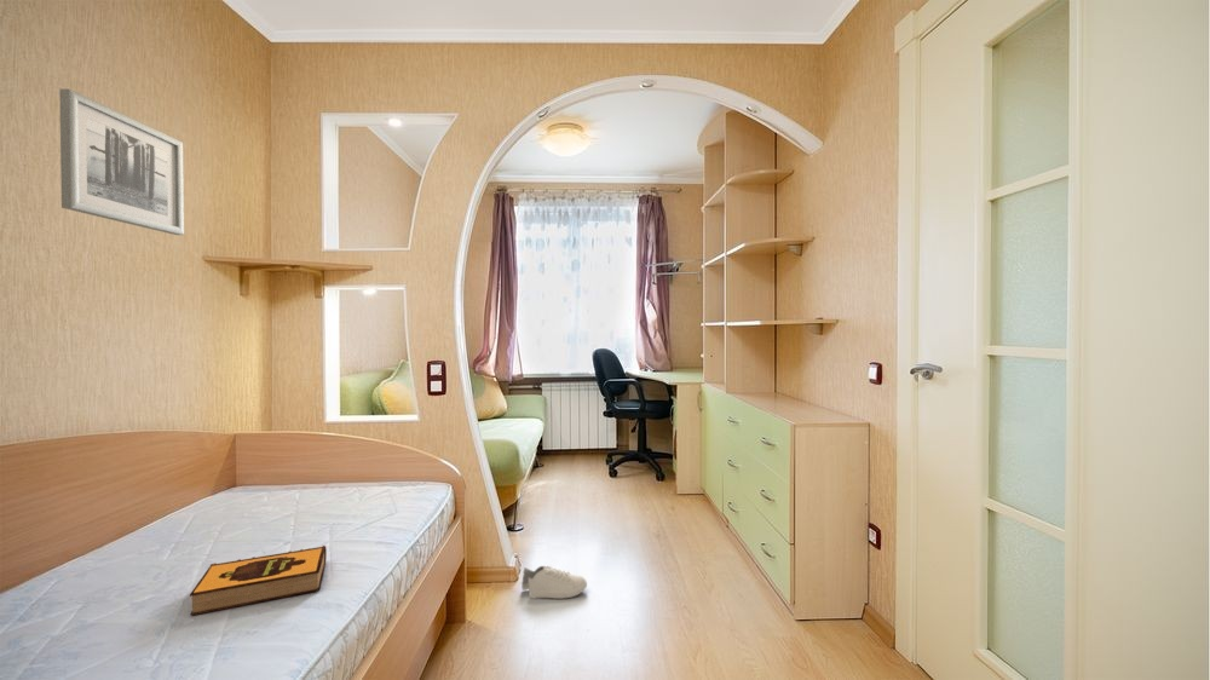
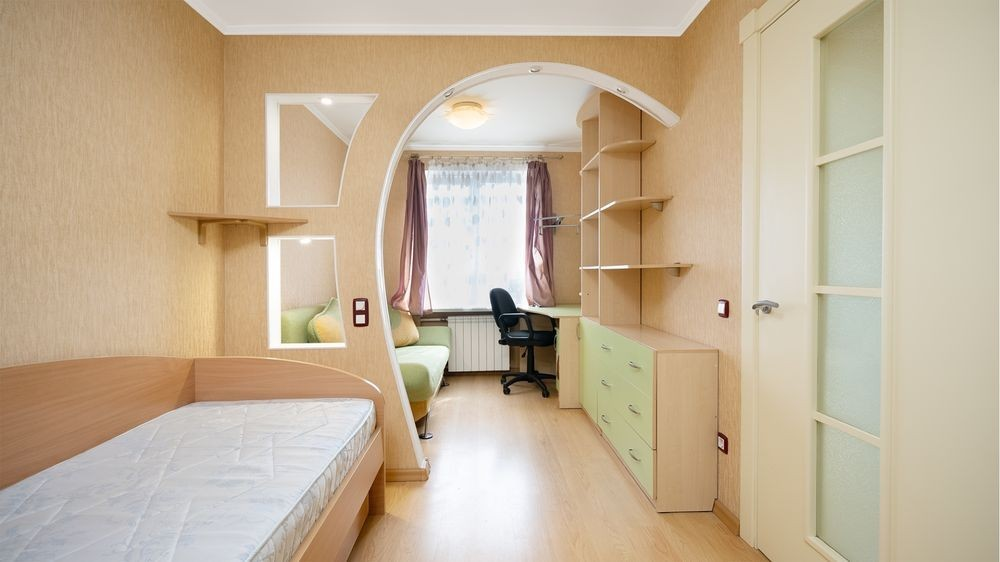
- wall art [58,87,185,236]
- shoe [520,565,588,600]
- hardback book [189,544,328,616]
